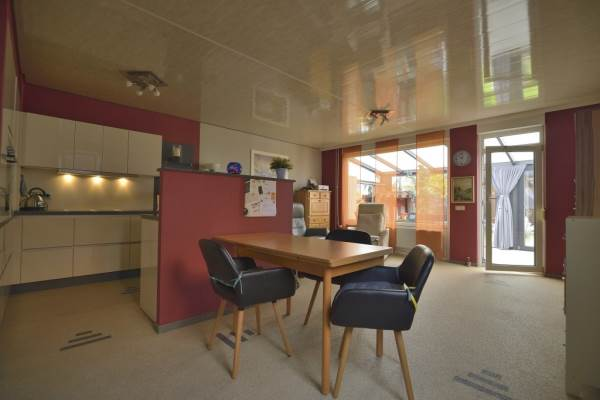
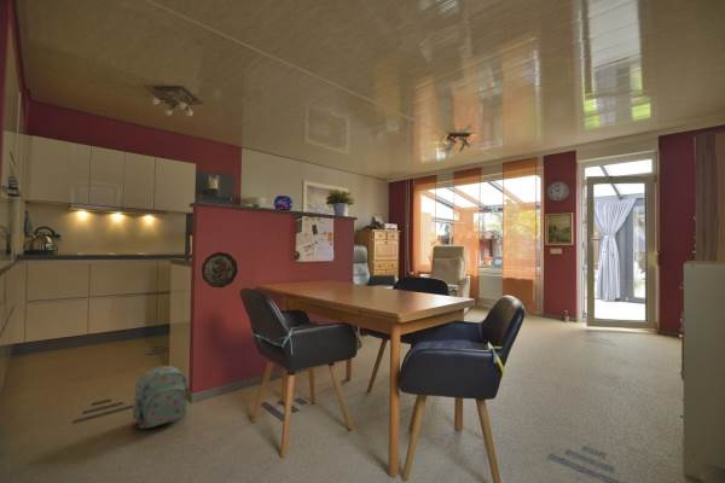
+ decorative plate [201,251,239,289]
+ backpack [132,365,187,430]
